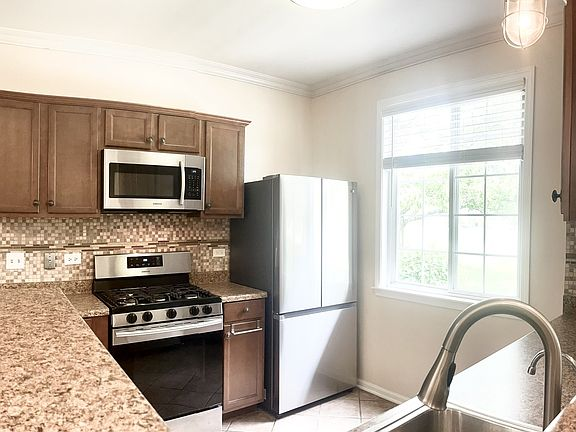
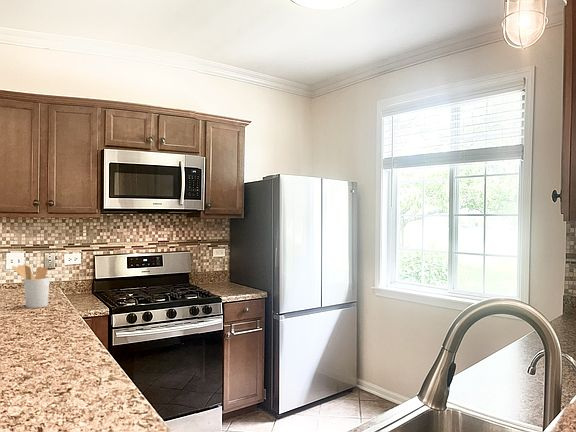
+ utensil holder [11,264,51,309]
